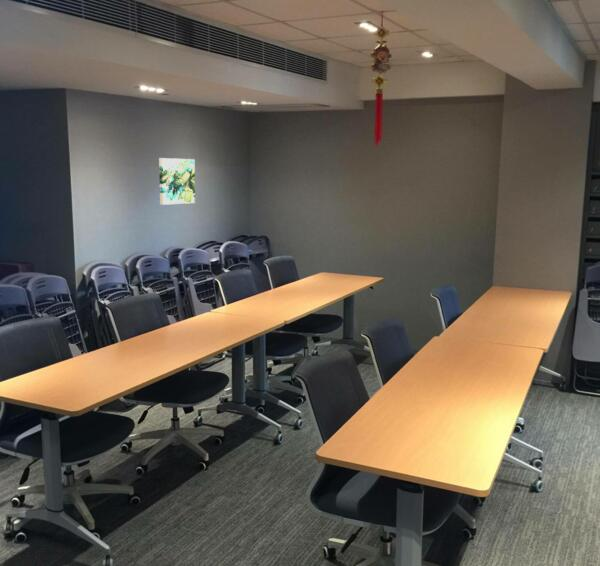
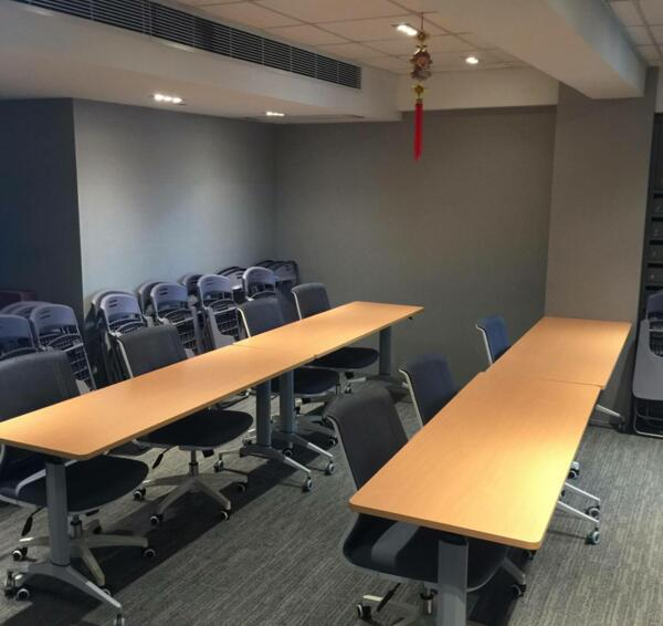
- wall art [158,157,196,206]
